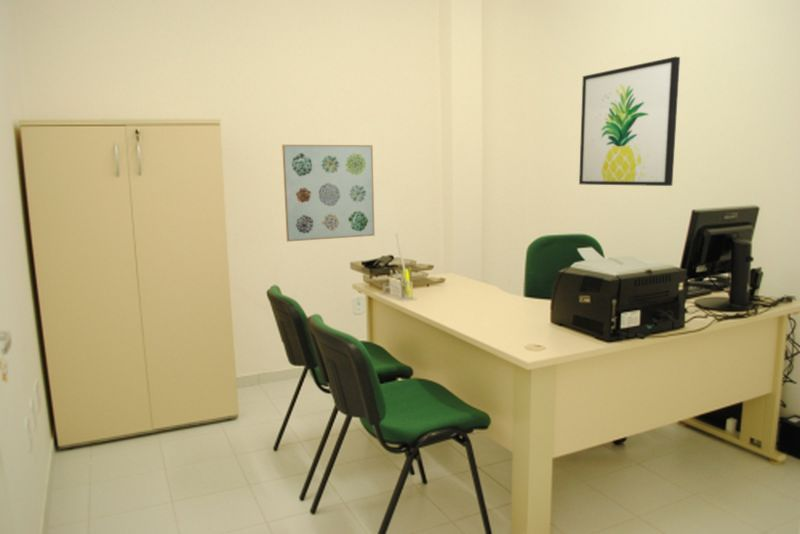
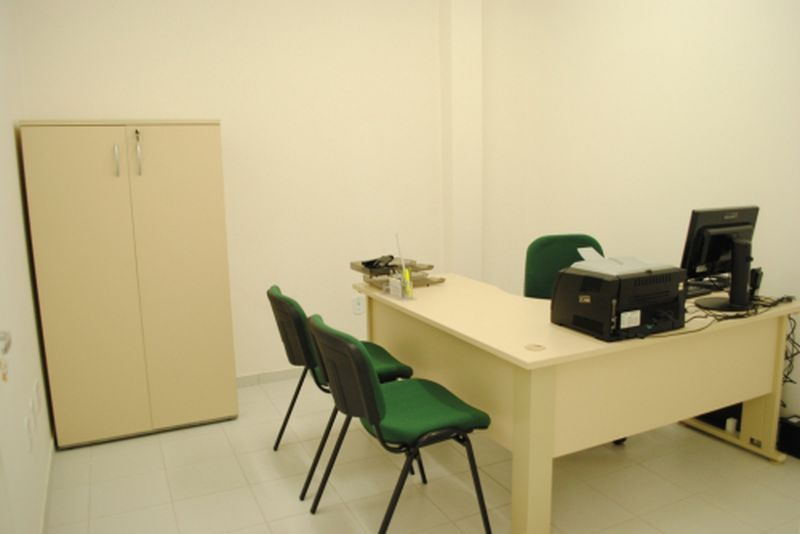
- wall art [578,56,681,187]
- wall art [281,144,376,243]
